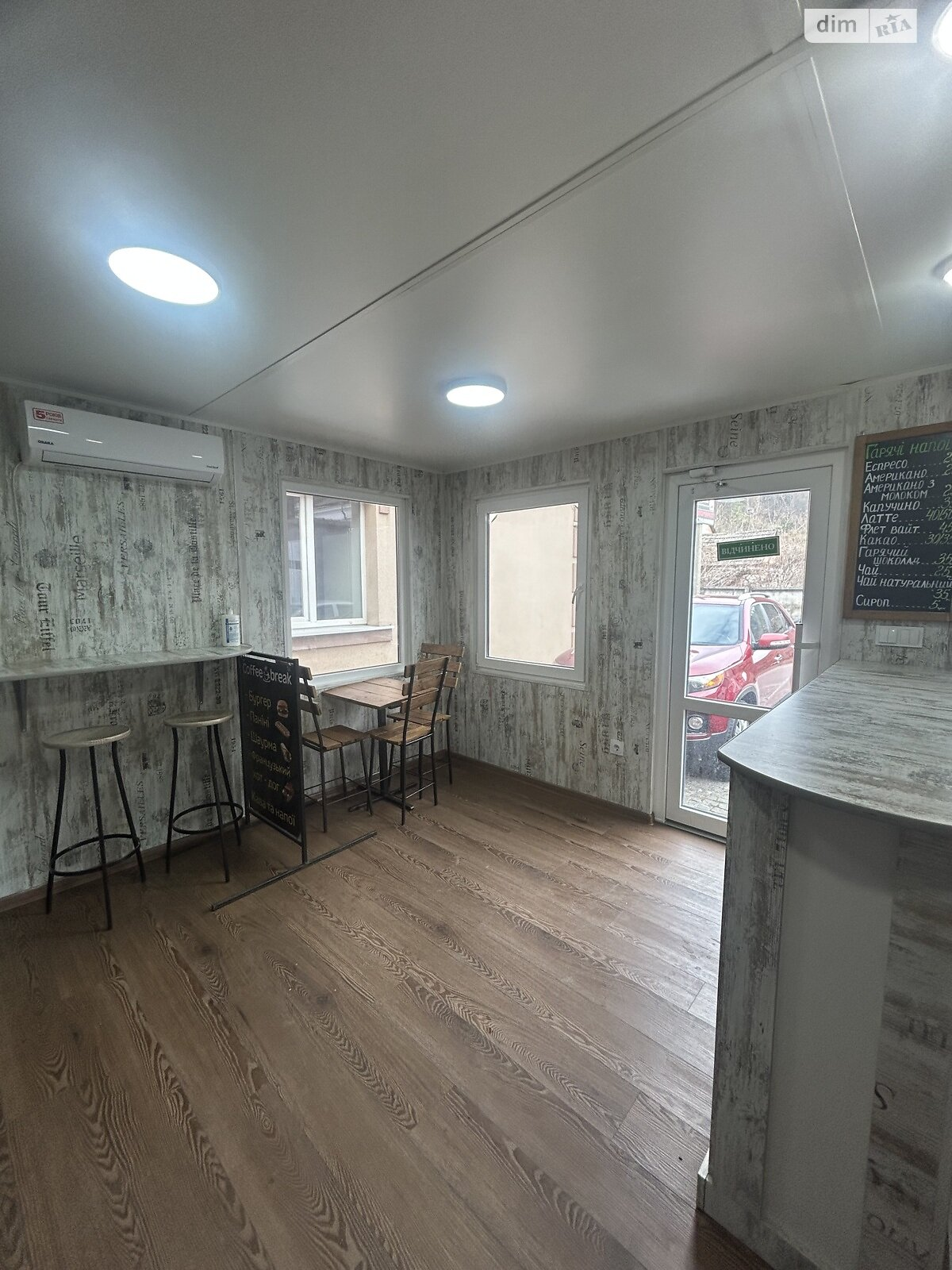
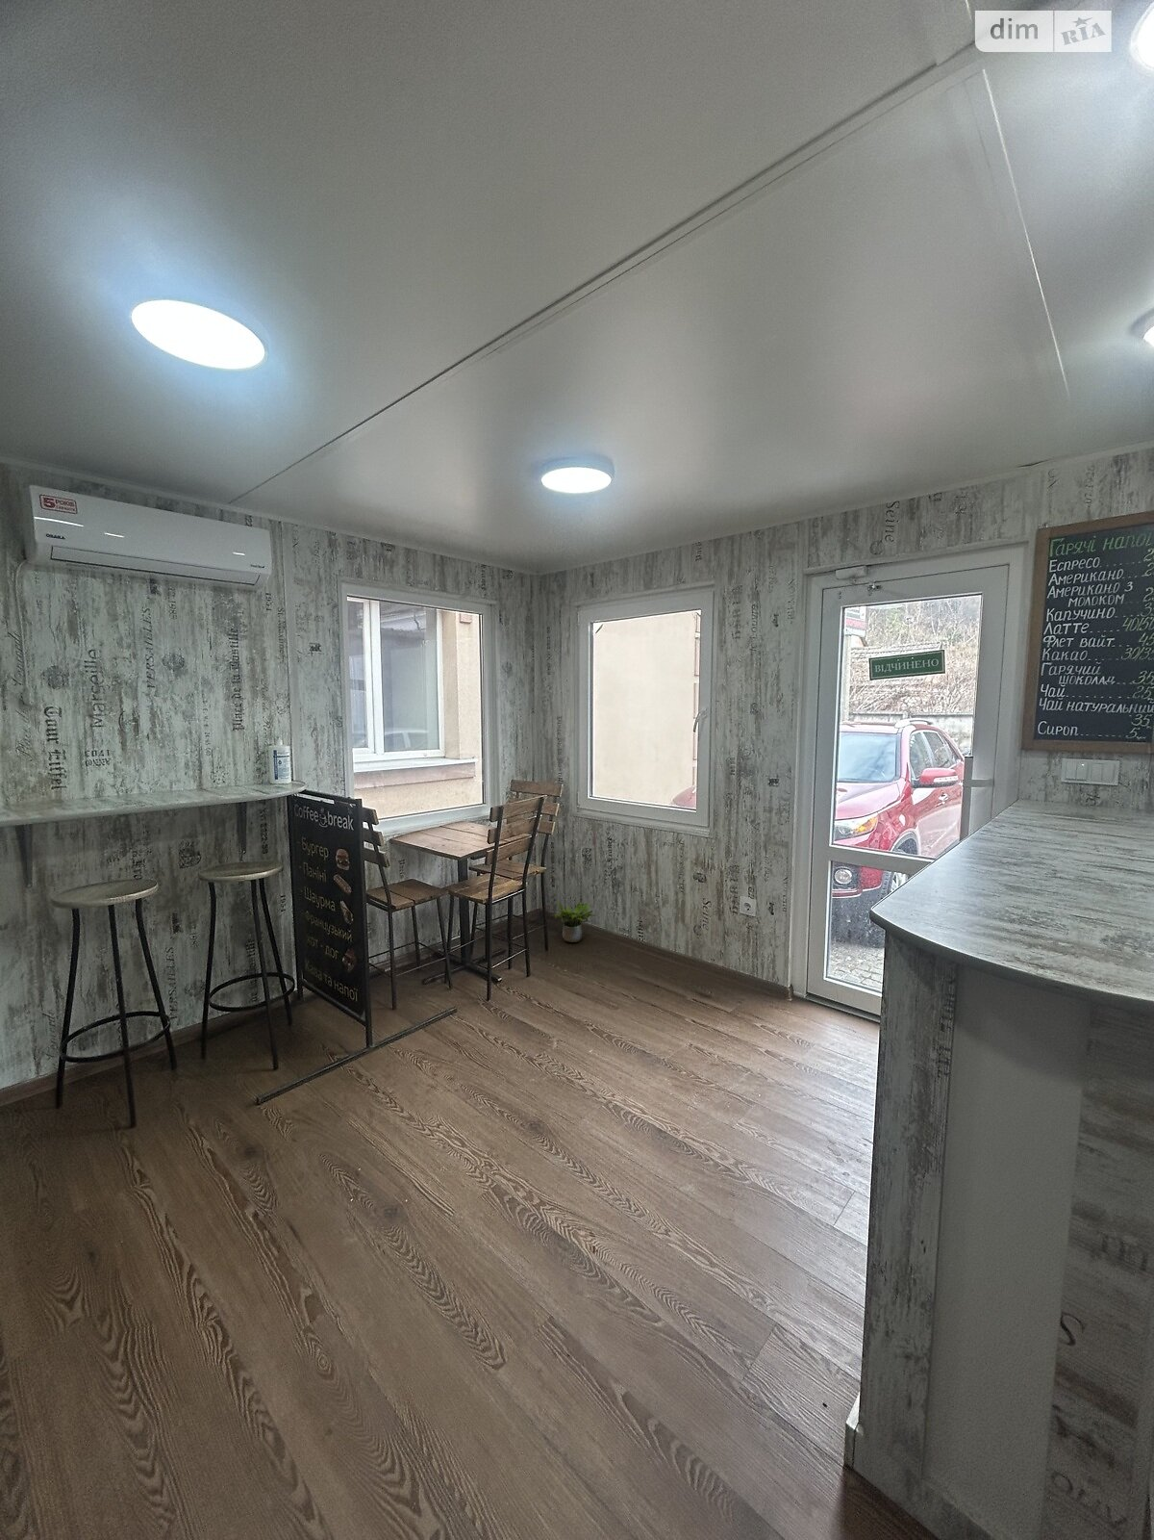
+ potted plant [552,900,598,943]
